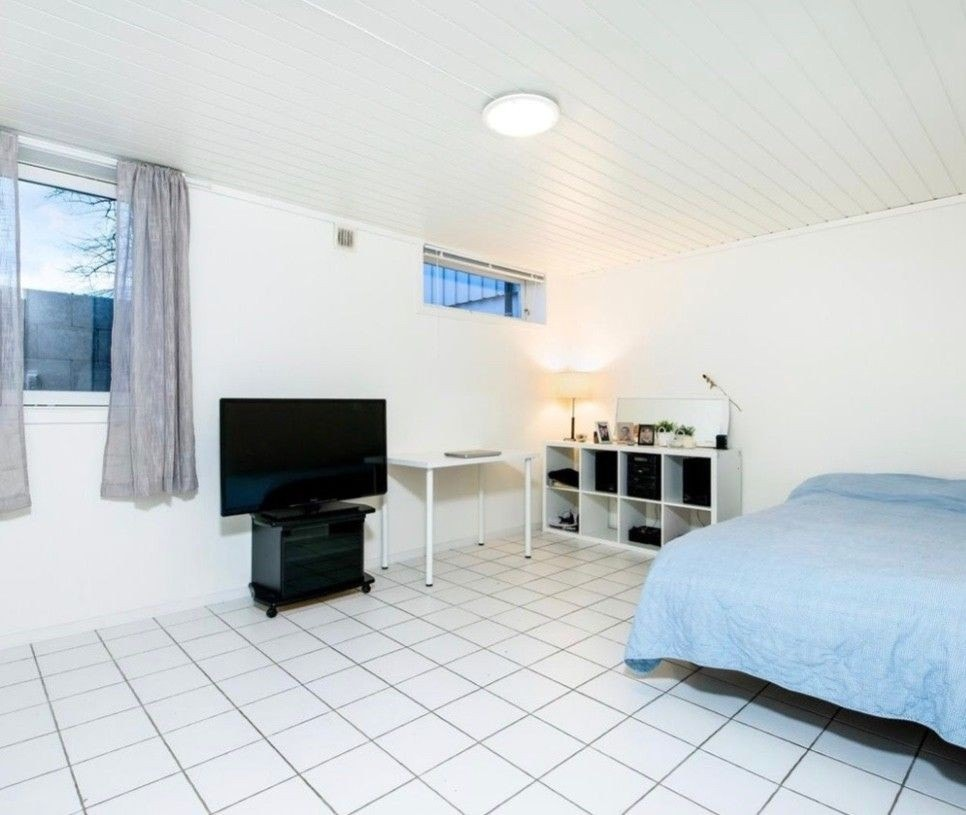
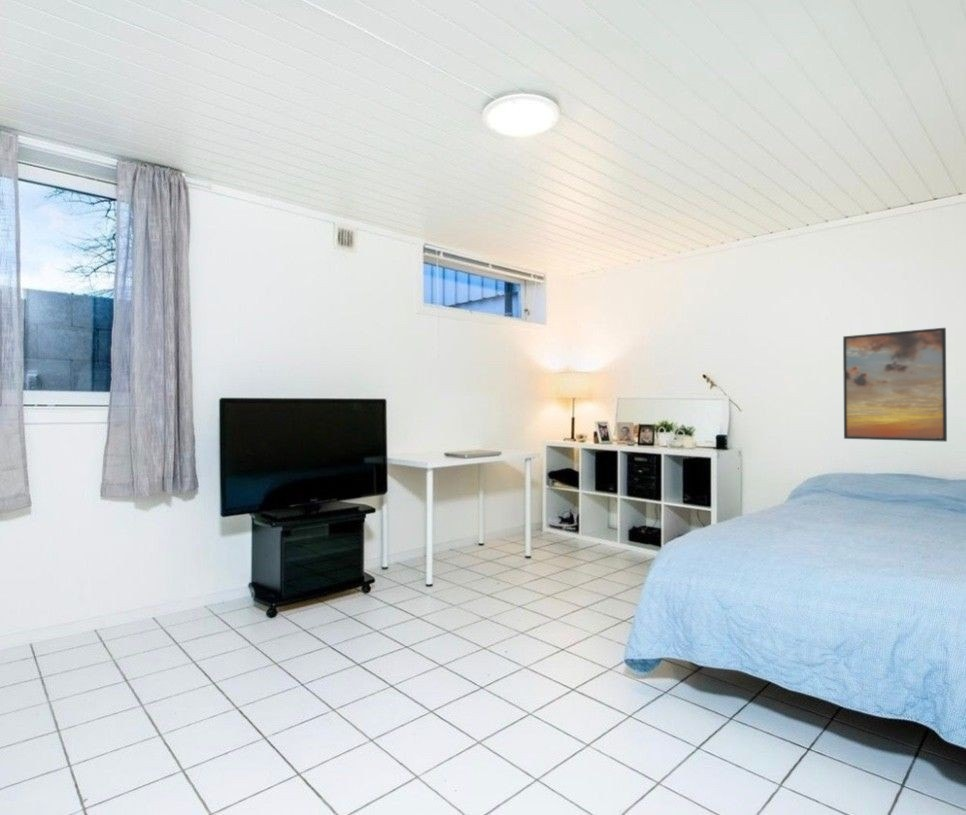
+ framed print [842,327,948,443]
